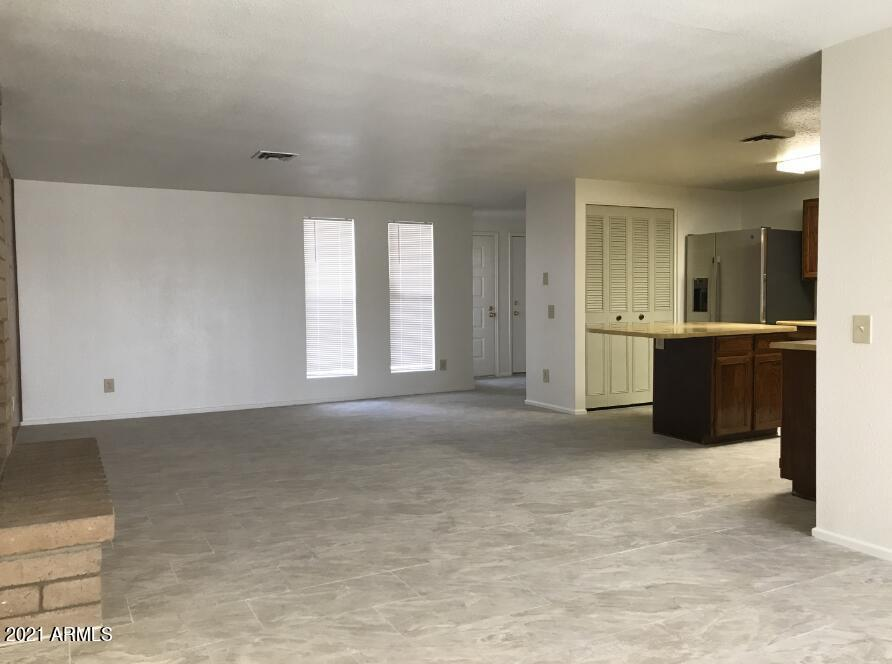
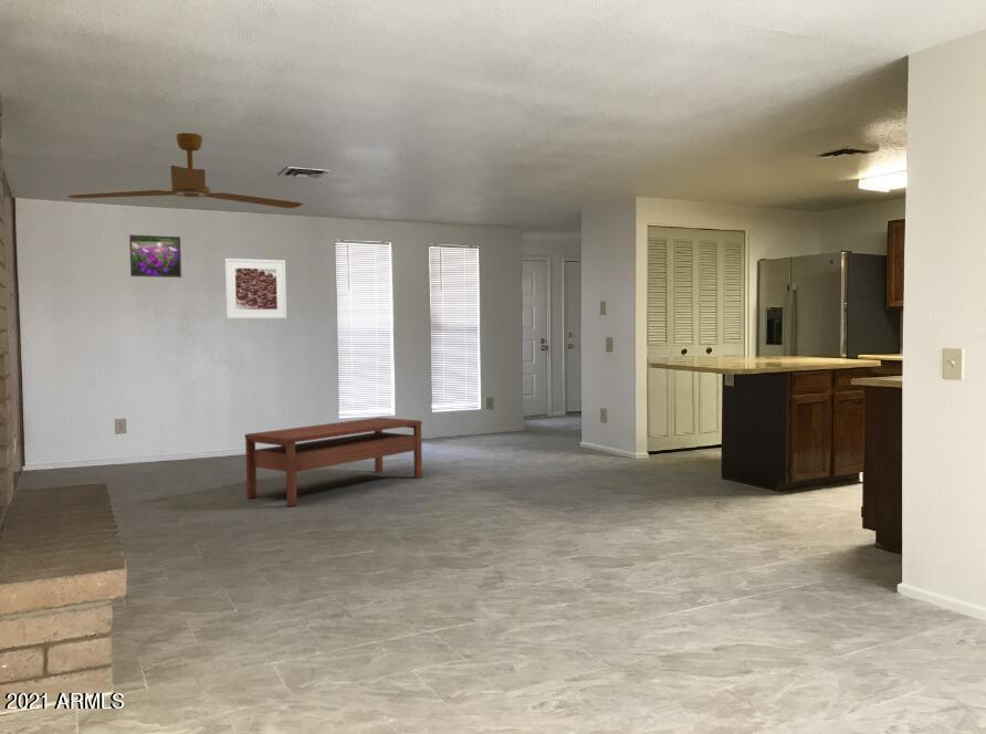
+ coffee table [244,417,423,507]
+ ceiling fan [66,132,304,209]
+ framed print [128,233,182,279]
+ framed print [224,258,287,319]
